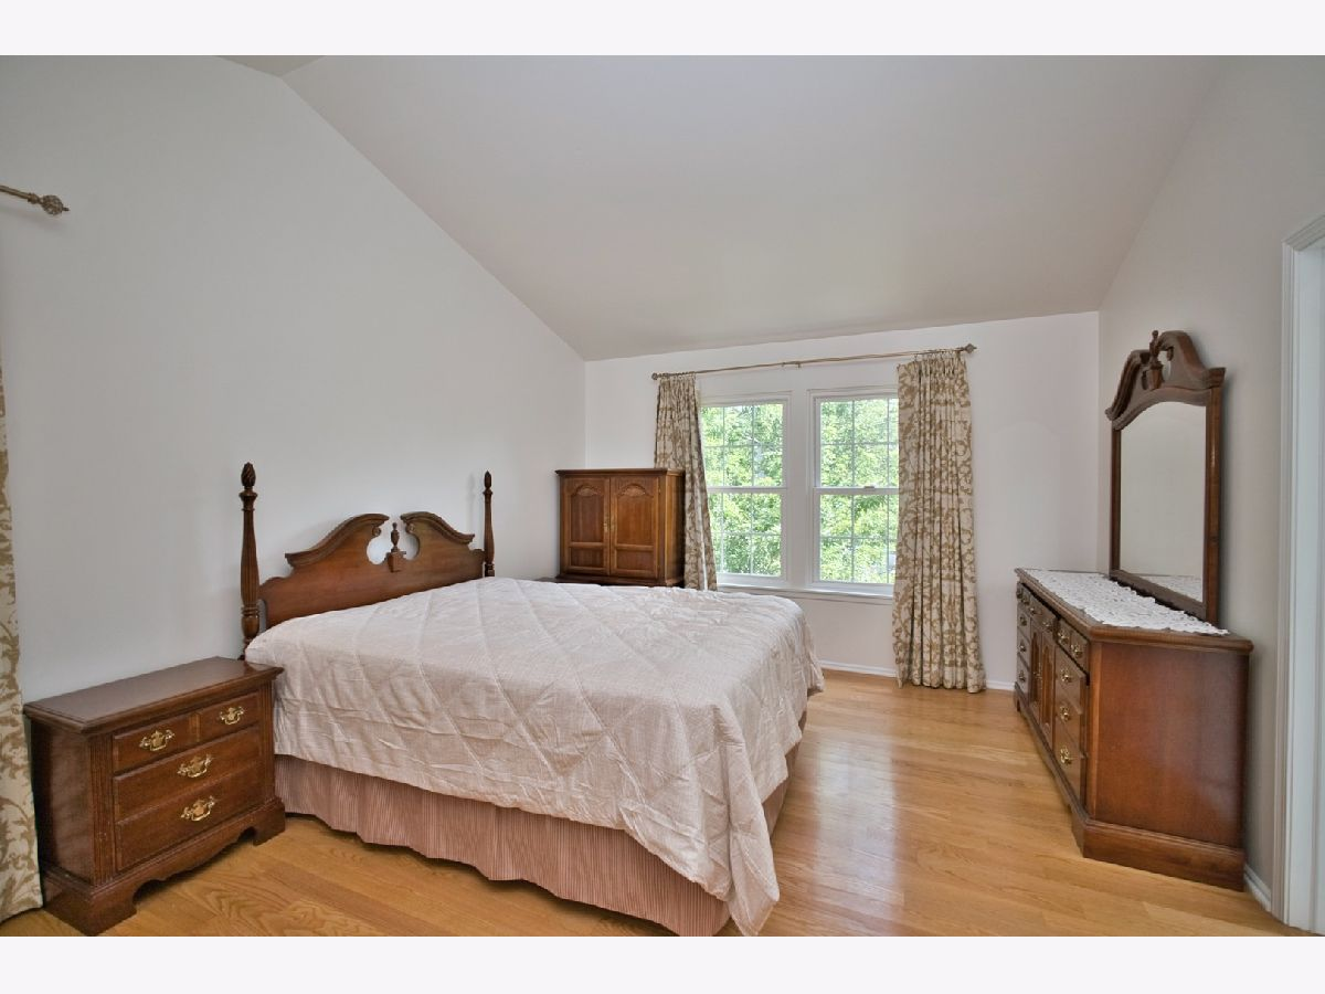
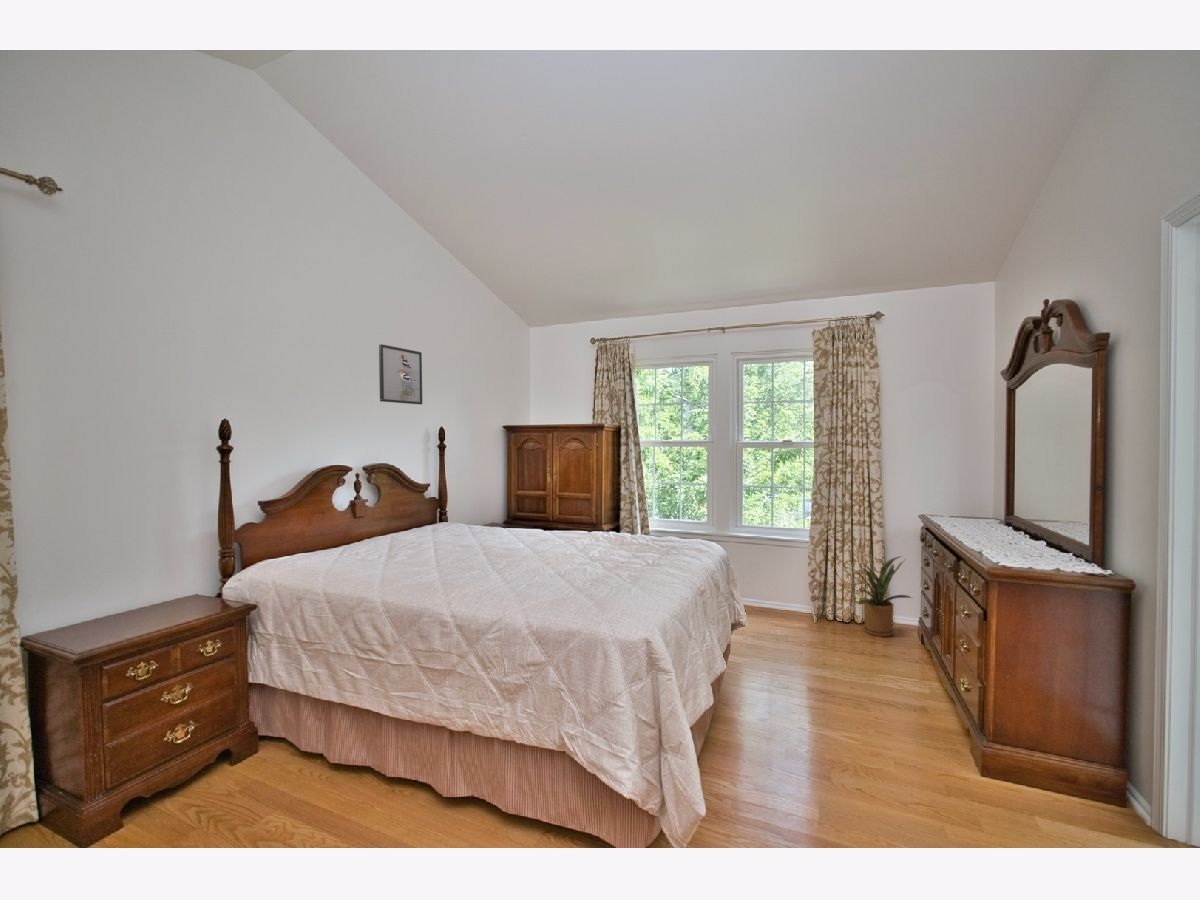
+ house plant [845,555,913,638]
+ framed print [378,343,423,405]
